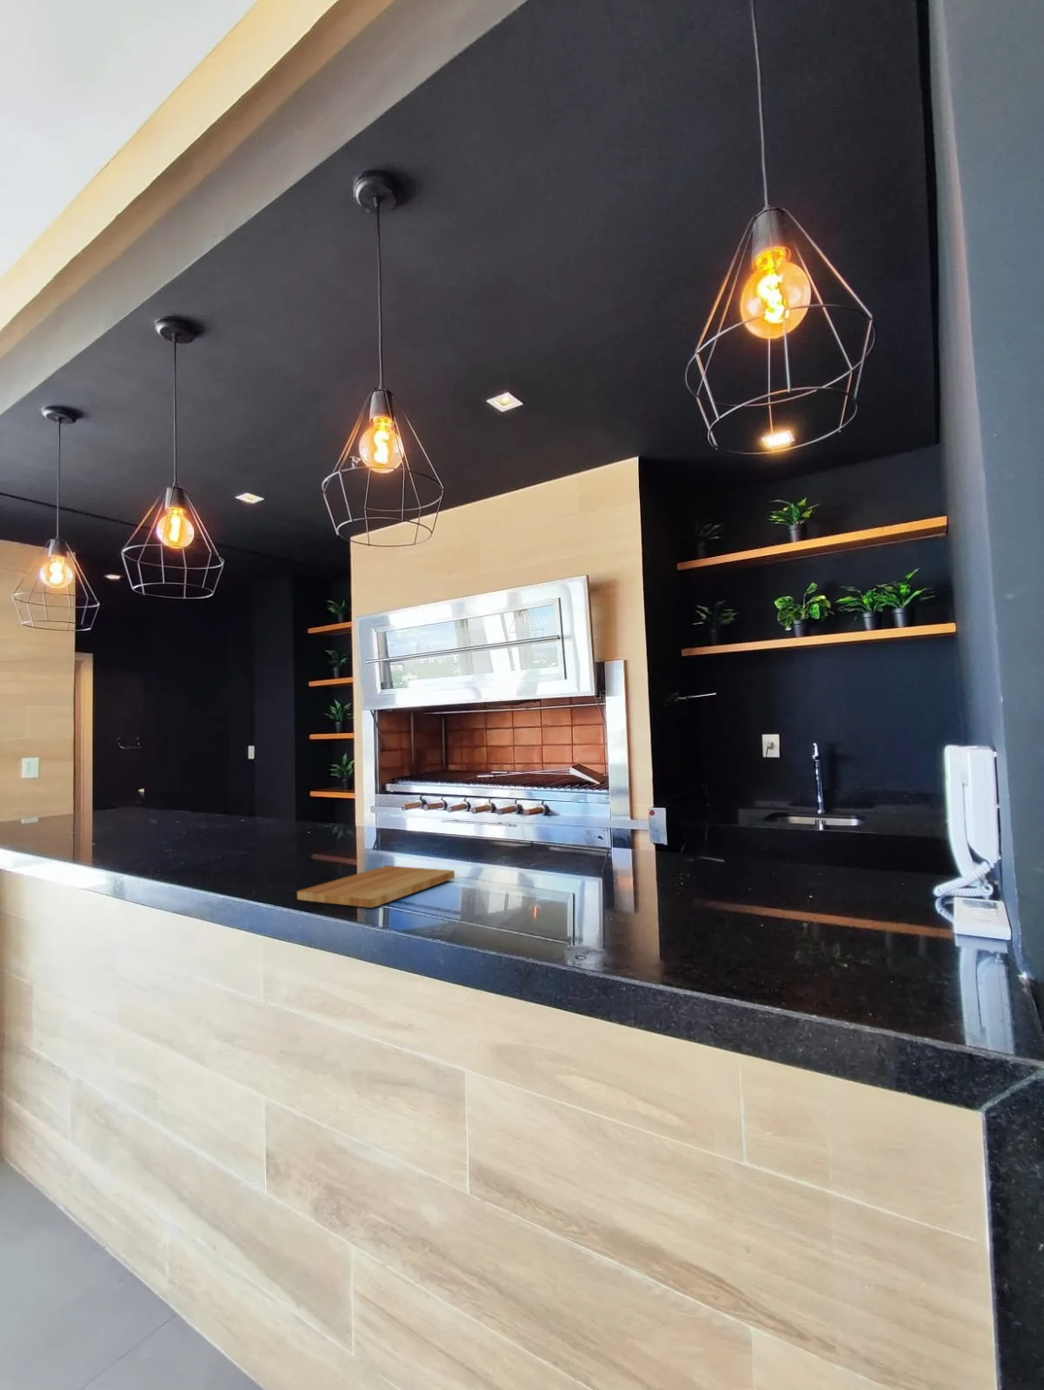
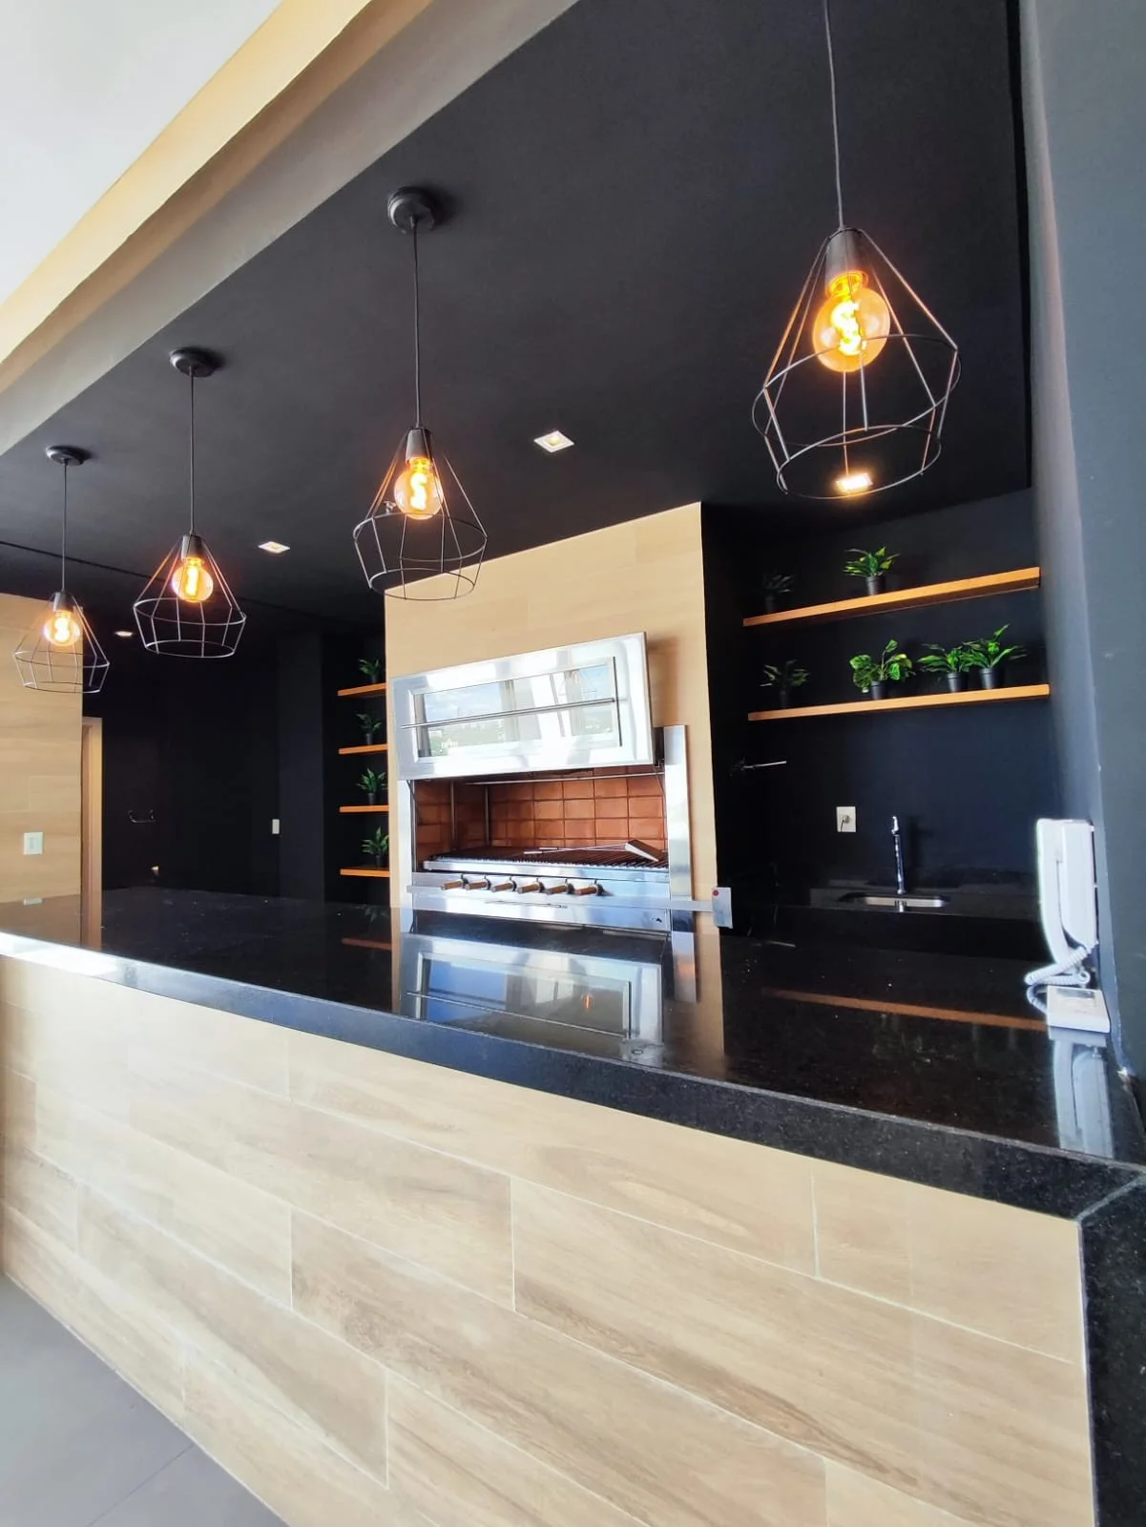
- cutting board [296,865,455,909]
